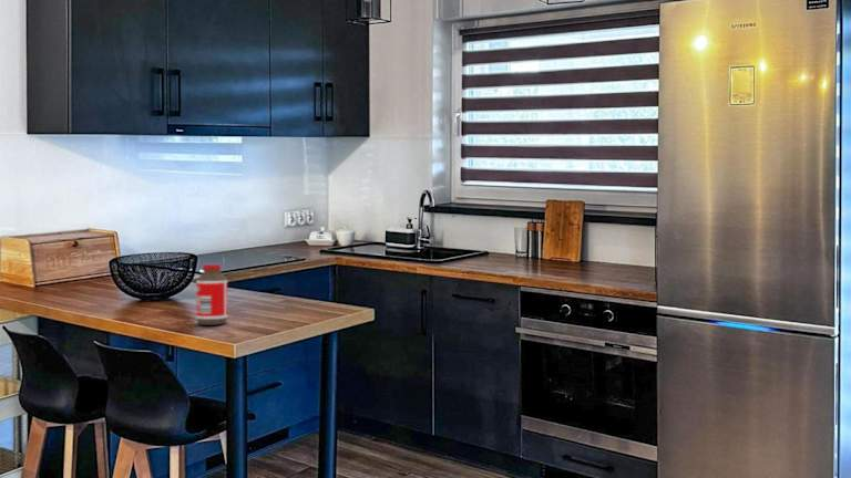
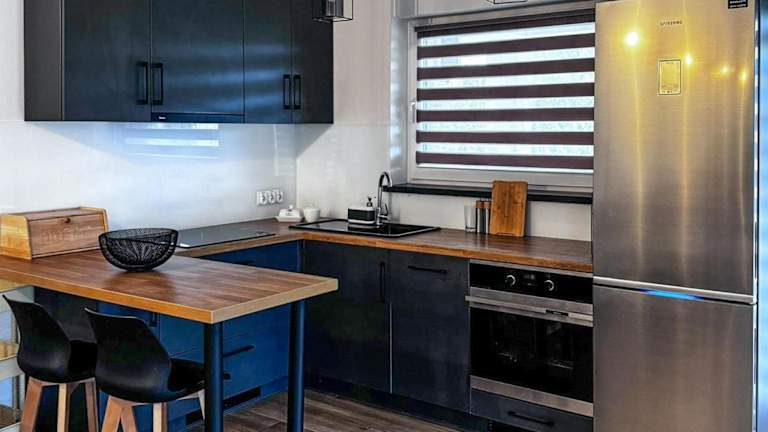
- bottle [195,263,228,325]
